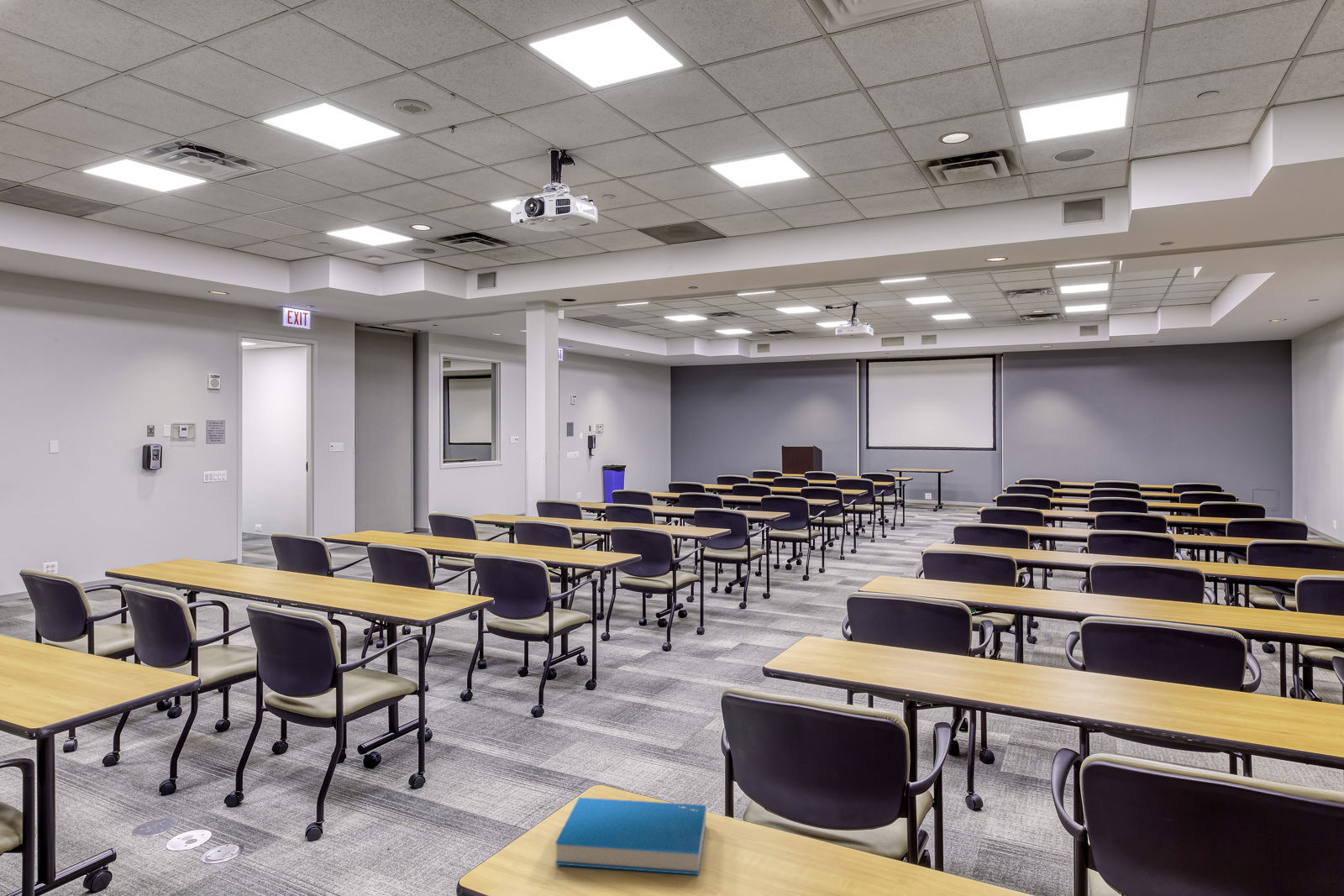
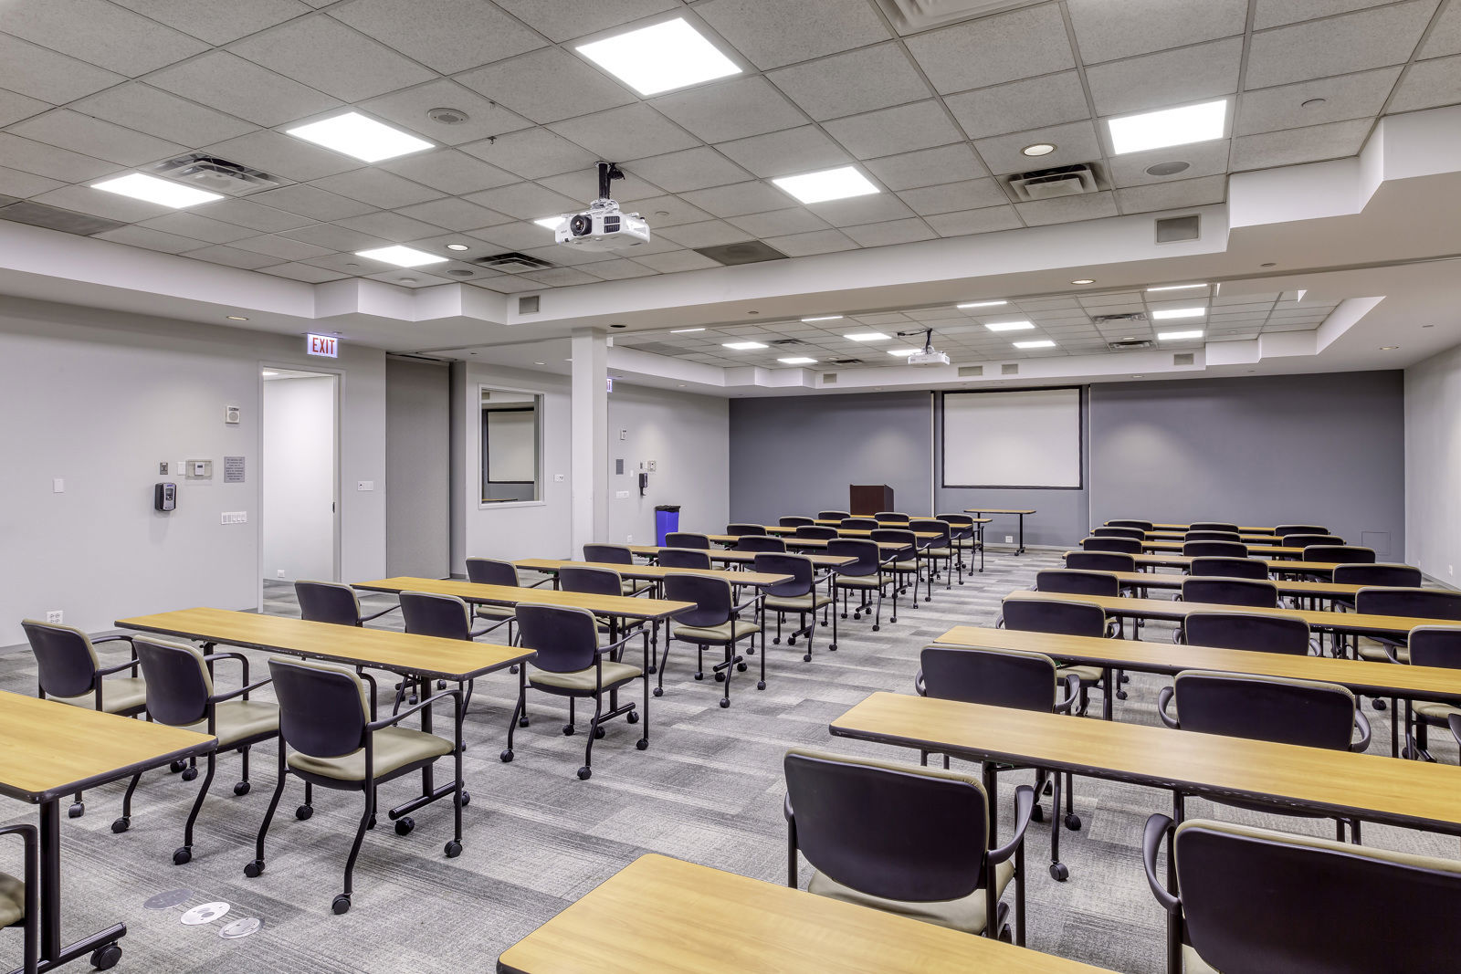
- book [554,797,706,876]
